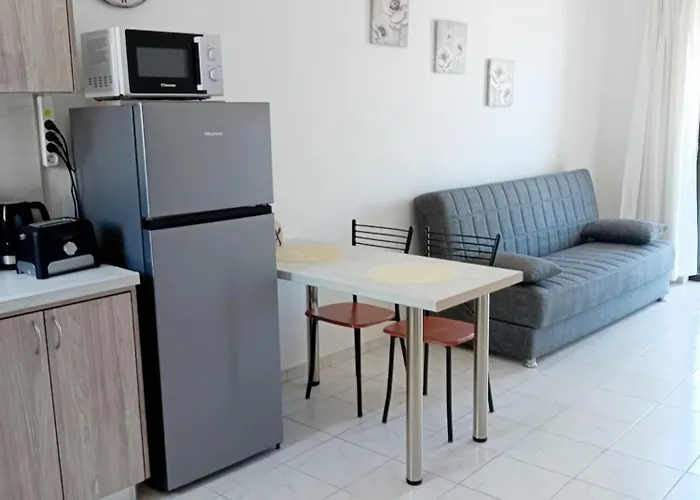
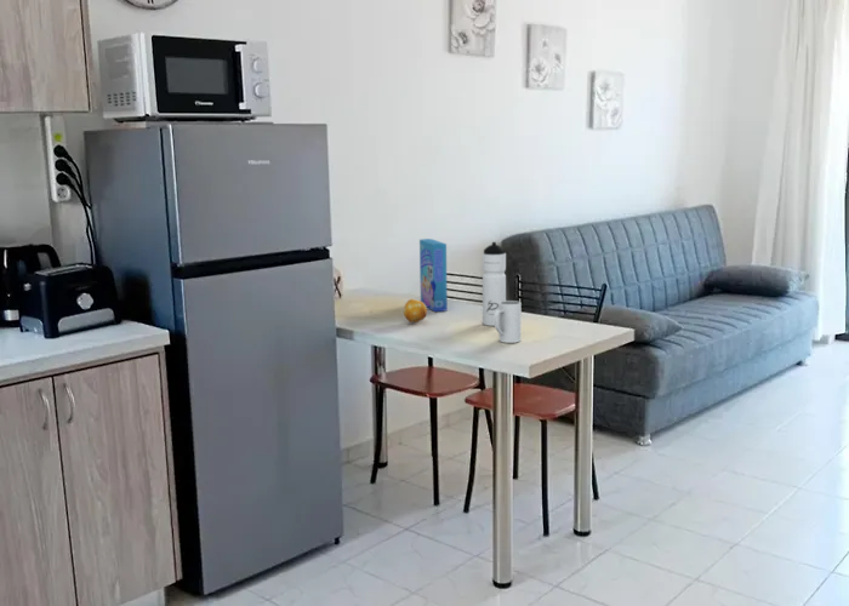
+ water bottle [482,241,507,327]
+ mug [494,299,523,344]
+ fruit [403,298,428,324]
+ cereal box [418,238,449,313]
